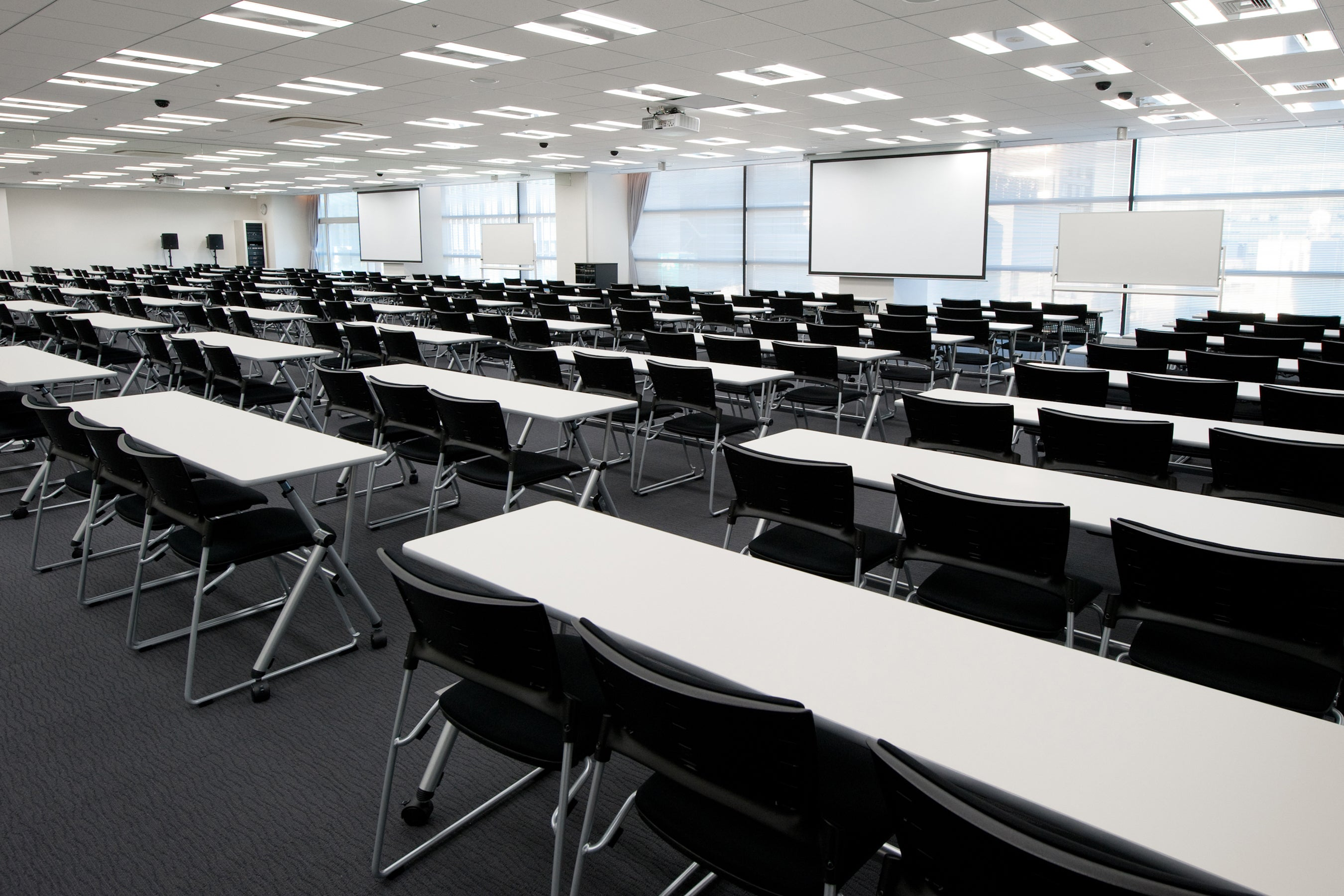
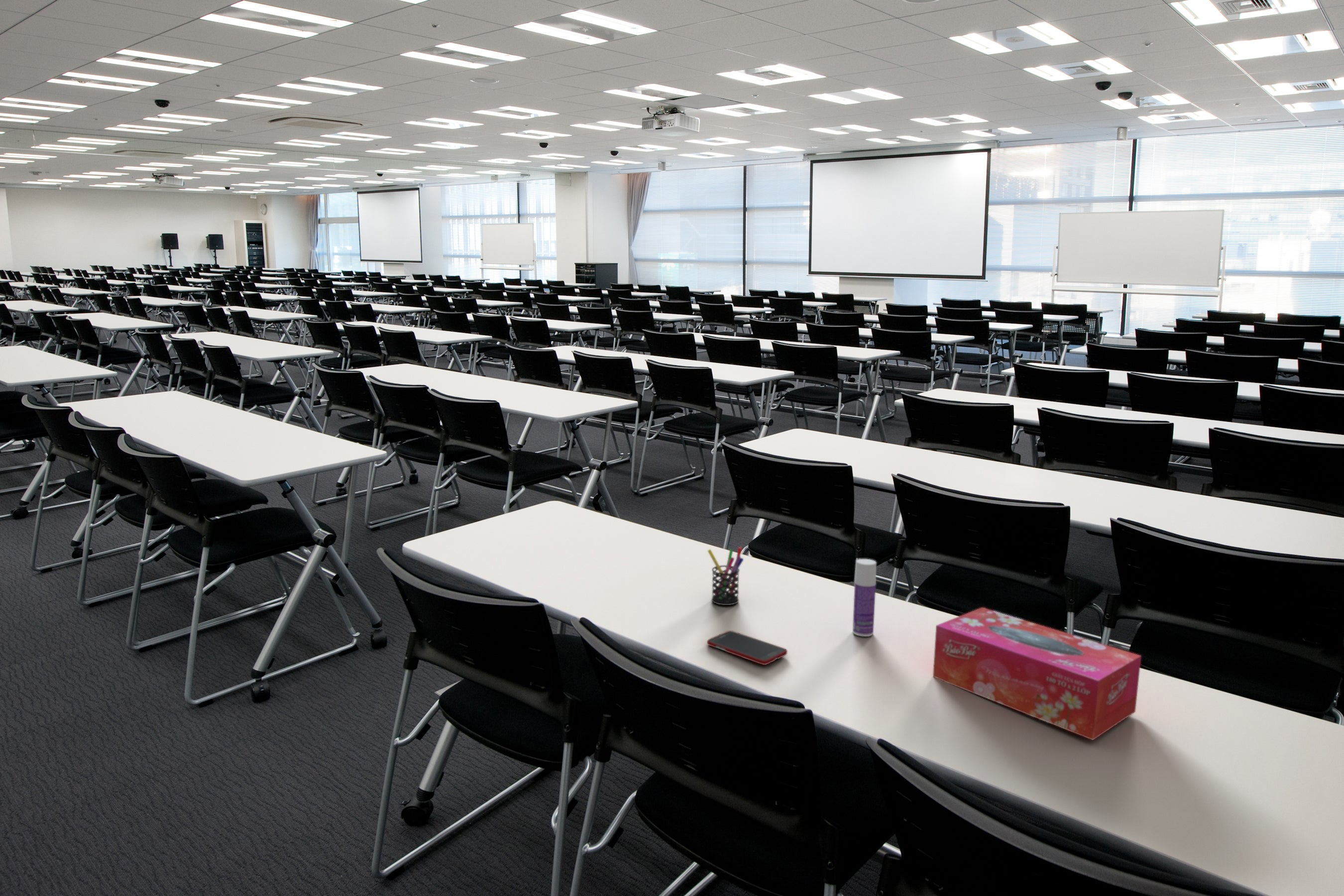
+ pen holder [707,547,744,606]
+ tissue box [932,607,1142,741]
+ bottle [852,559,877,637]
+ cell phone [706,630,788,666]
